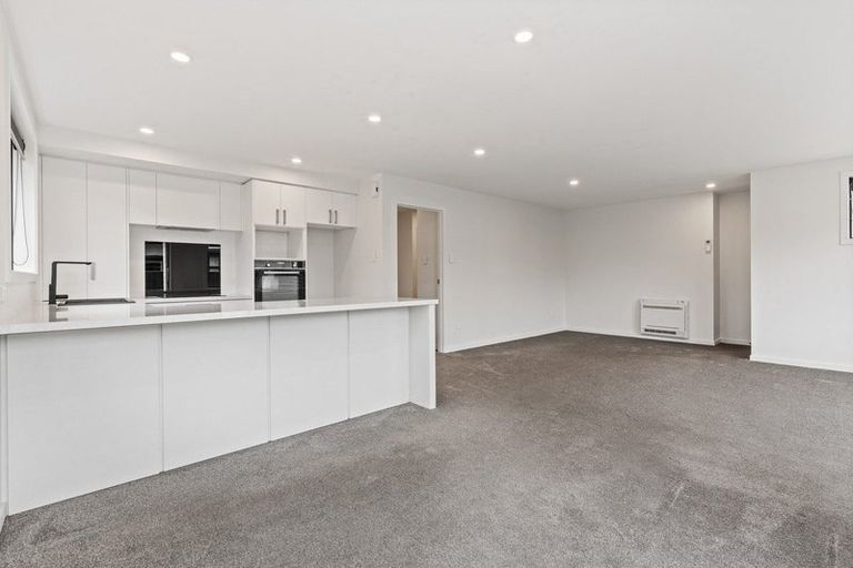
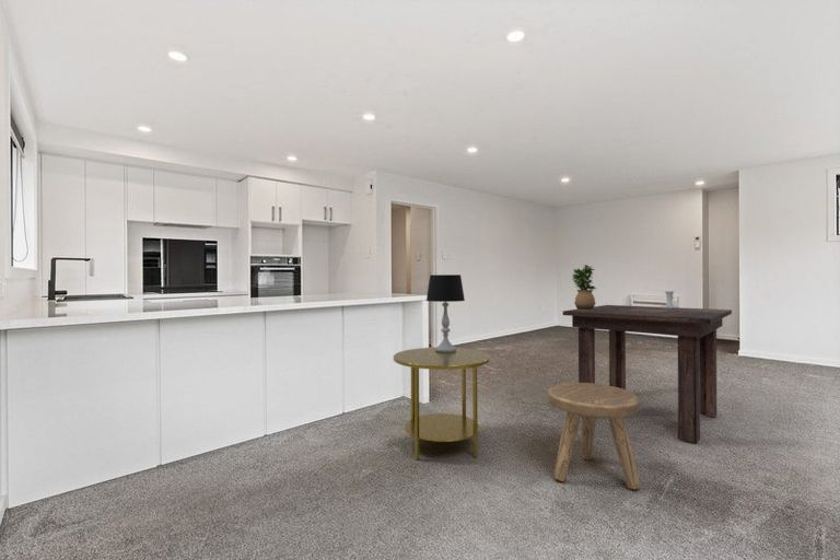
+ table lamp [425,273,466,352]
+ side table [393,347,492,460]
+ stool [547,382,641,490]
+ candle holder [660,290,679,308]
+ potted plant [571,264,597,312]
+ dining table [562,304,733,444]
